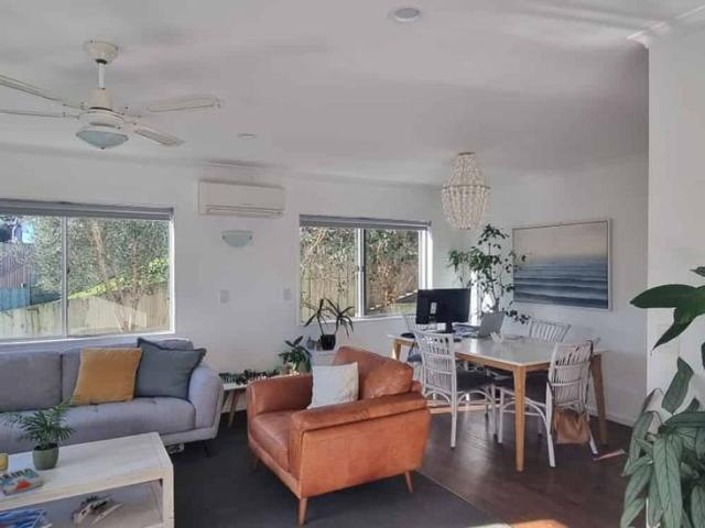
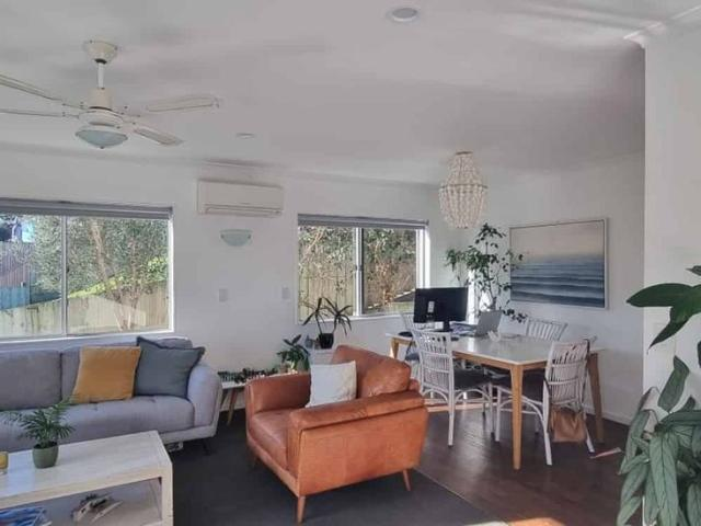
- book [0,468,44,497]
